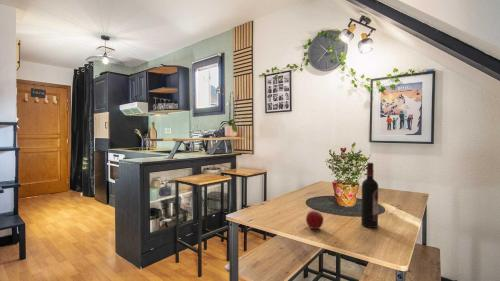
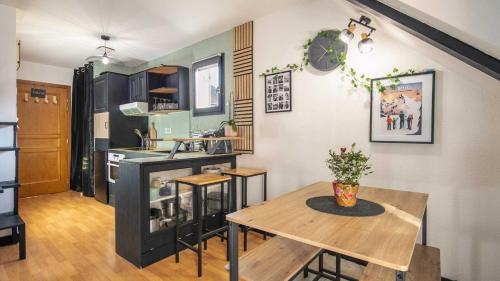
- wine bottle [360,162,379,229]
- apple [305,210,324,230]
